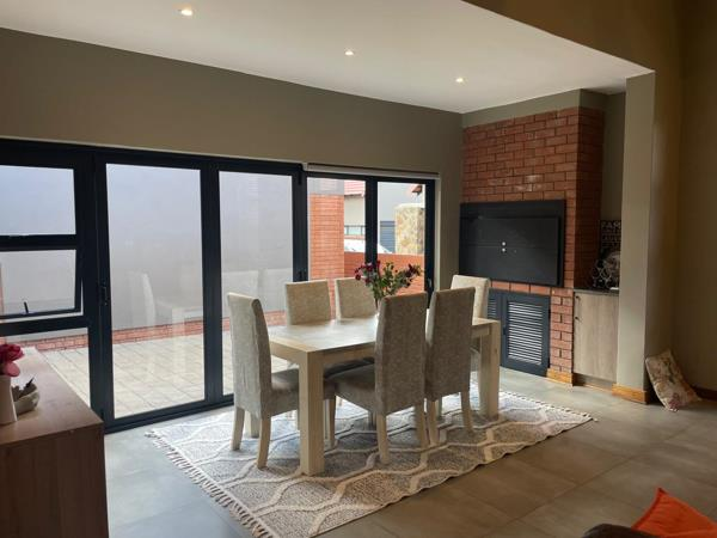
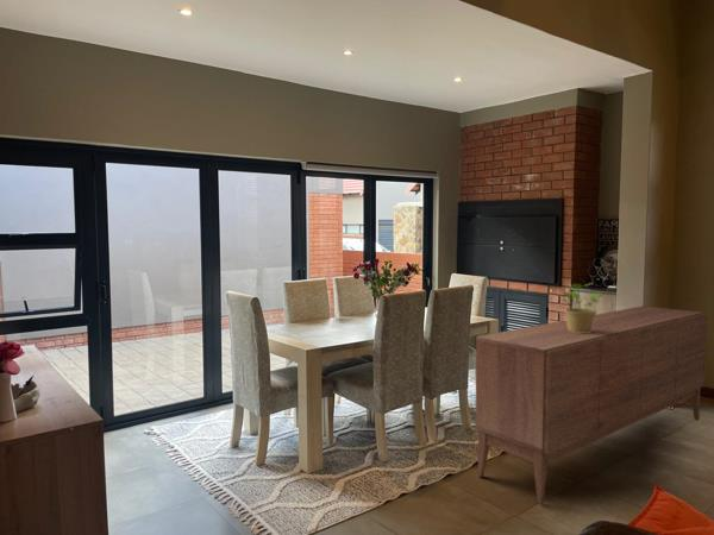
+ potted plant [560,282,605,333]
+ sideboard [474,304,708,505]
